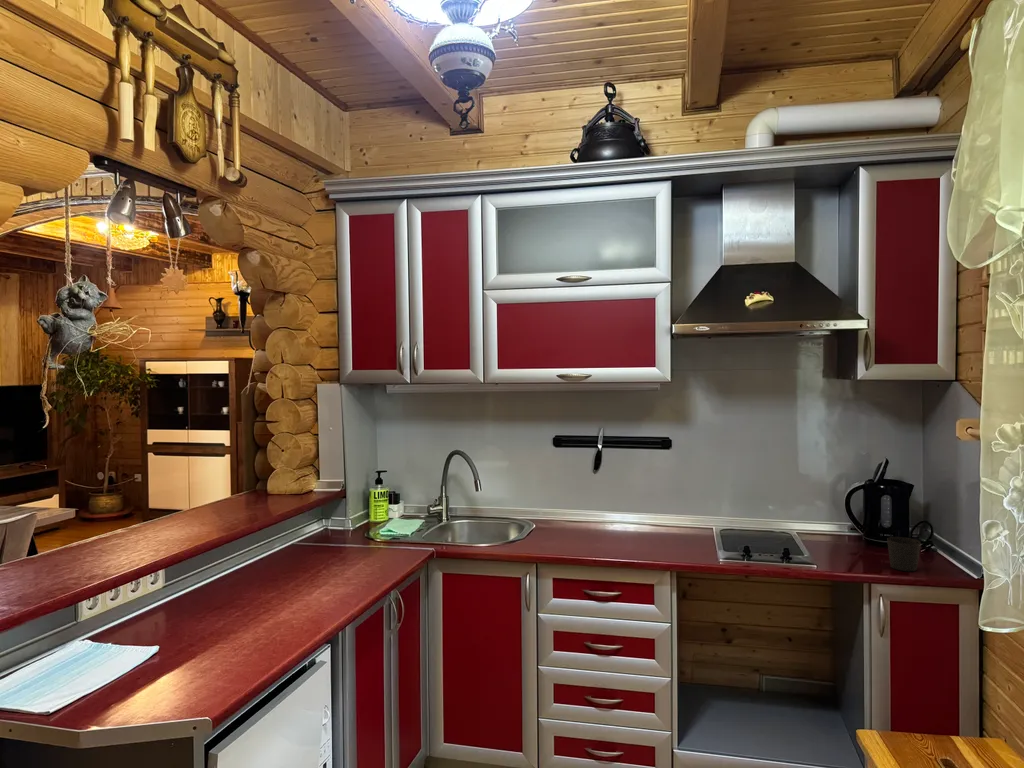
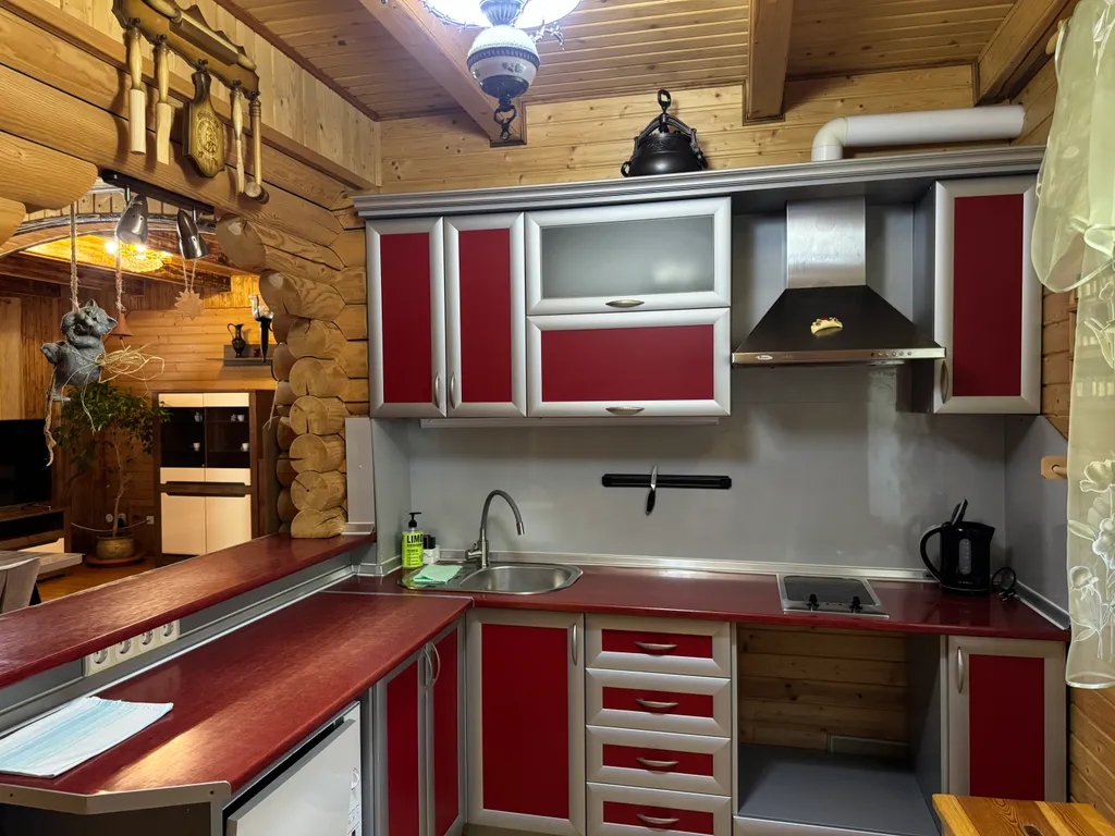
- cup [886,536,922,572]
